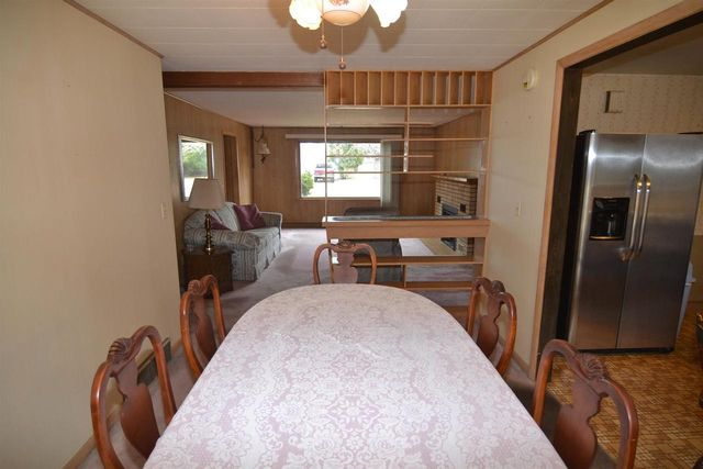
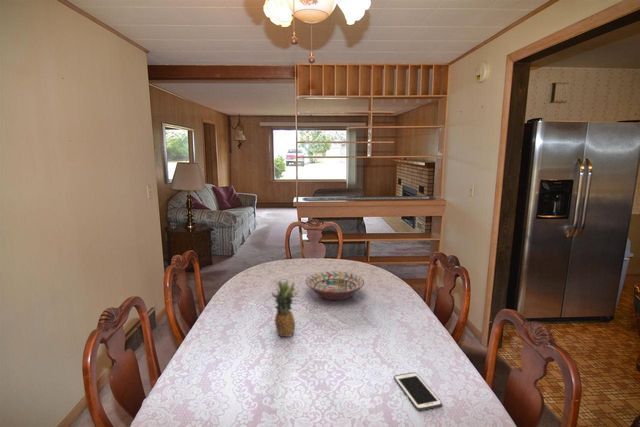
+ cell phone [393,372,443,412]
+ fruit [270,280,300,338]
+ decorative bowl [305,270,365,301]
